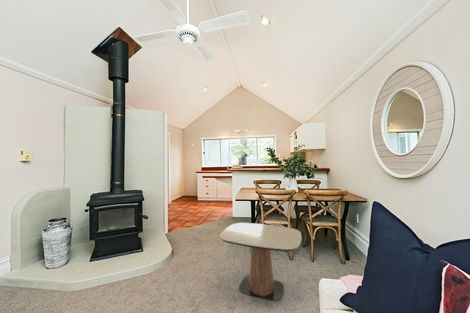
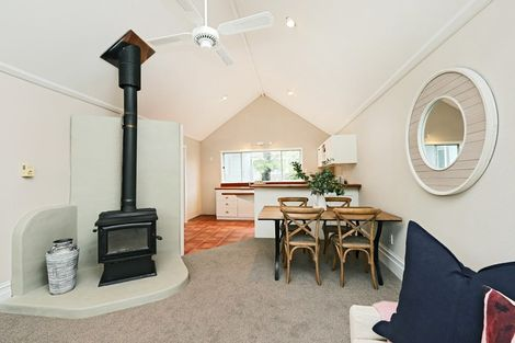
- side table [219,222,303,302]
